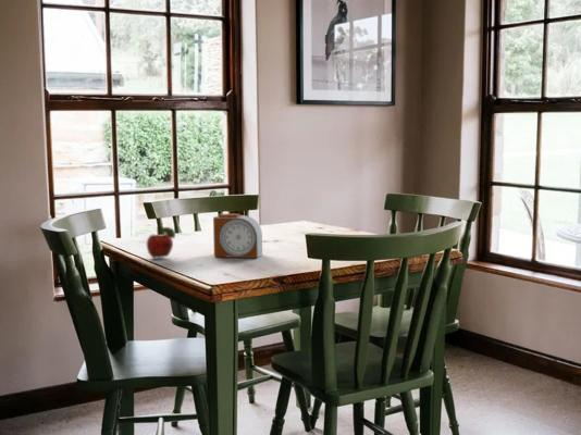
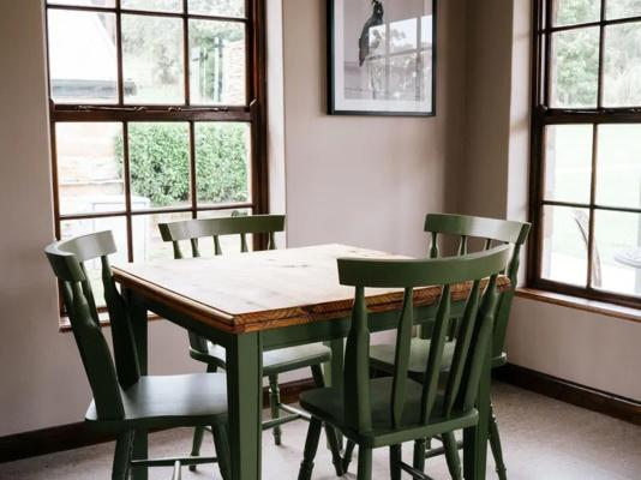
- alarm clock [212,213,263,259]
- fruit [146,226,176,259]
